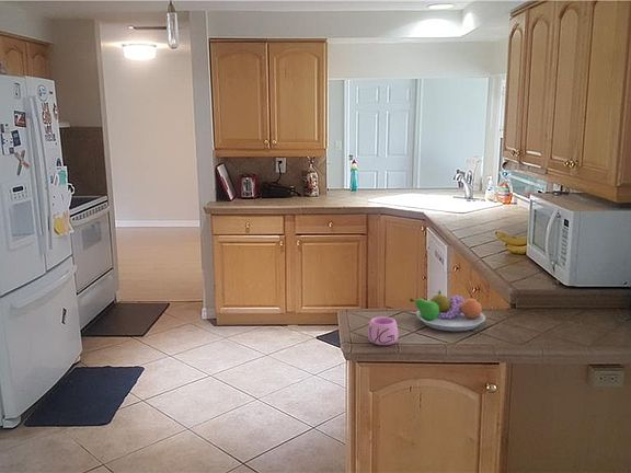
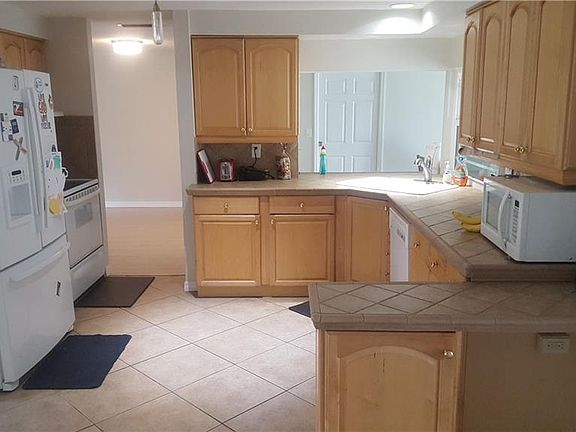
- fruit bowl [409,289,486,332]
- mug [367,315,399,346]
